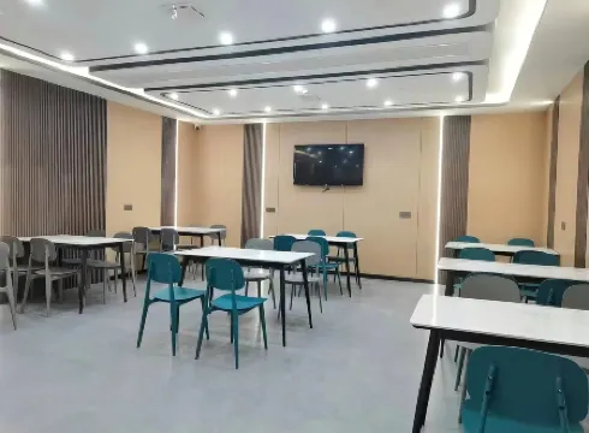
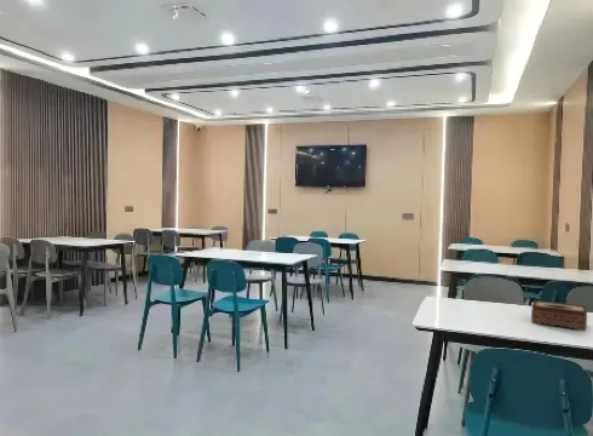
+ tissue box [530,299,588,332]
